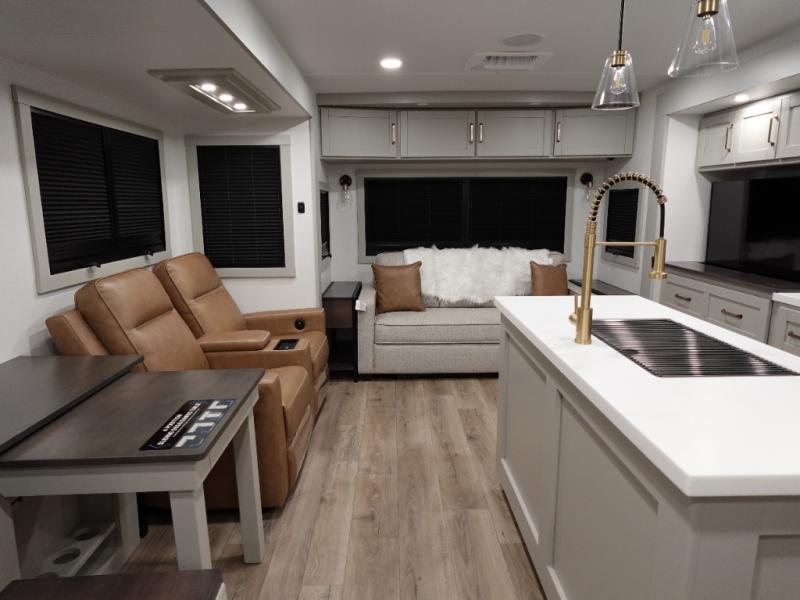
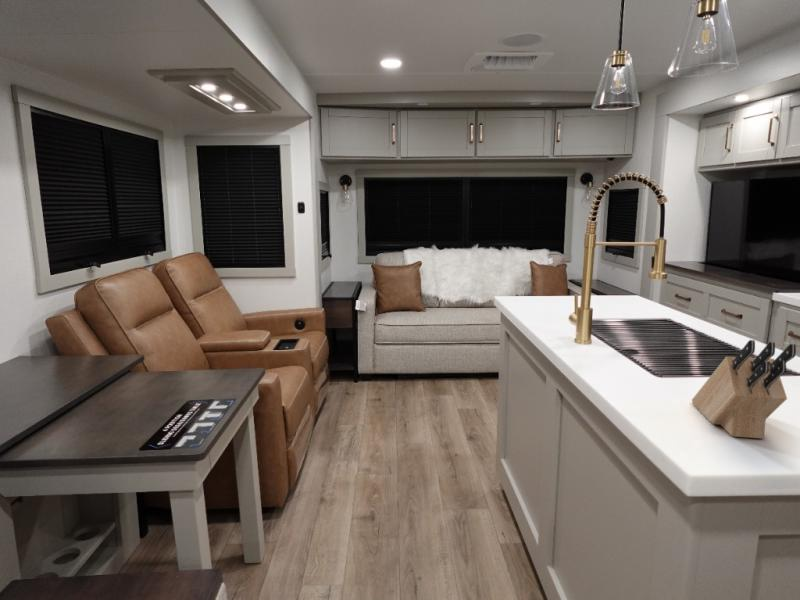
+ knife block [691,339,797,440]
